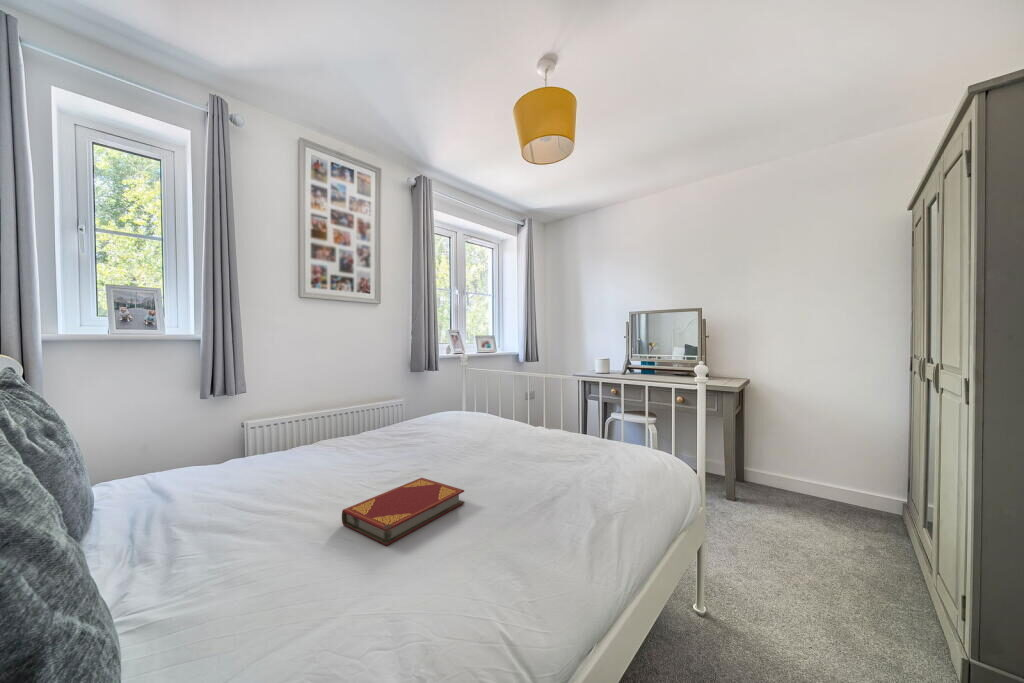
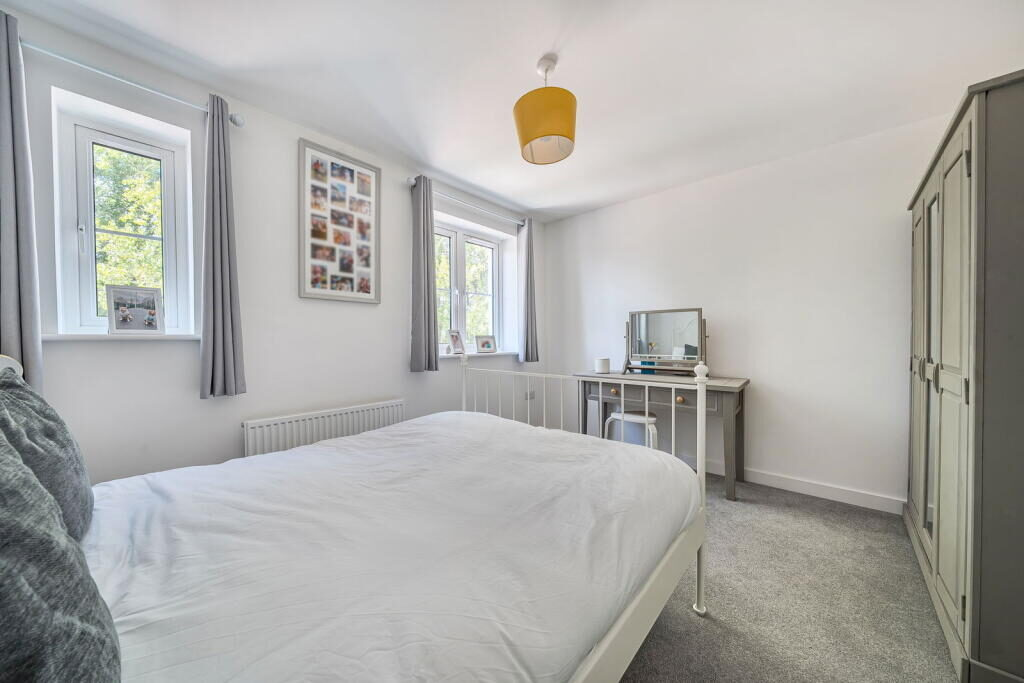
- hardback book [341,477,465,546]
